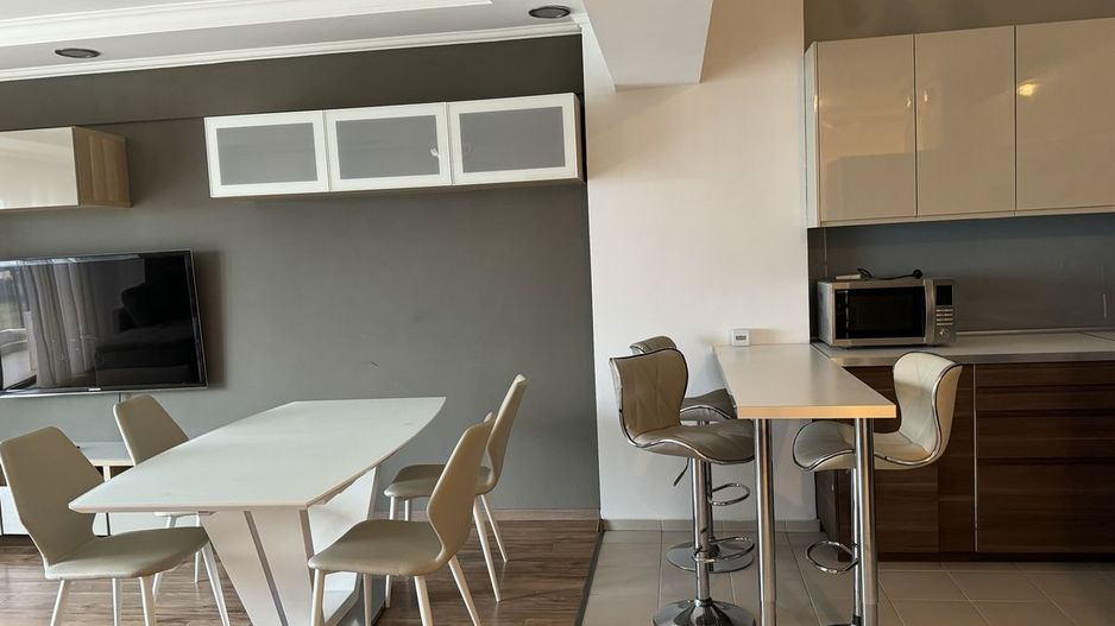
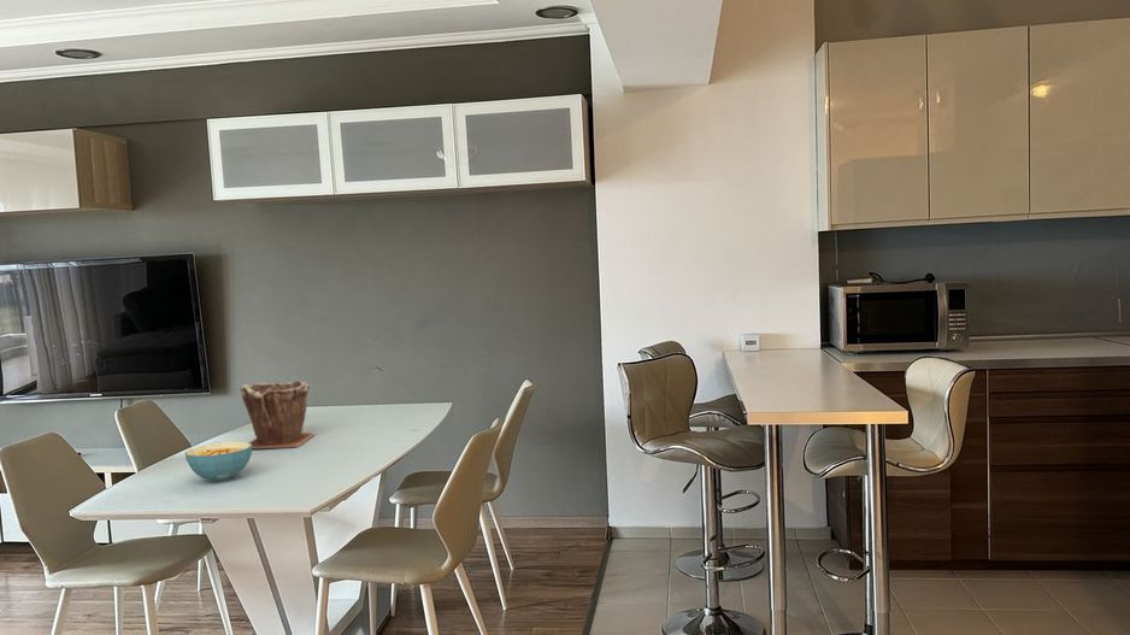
+ plant pot [240,378,316,449]
+ cereal bowl [183,441,253,483]
